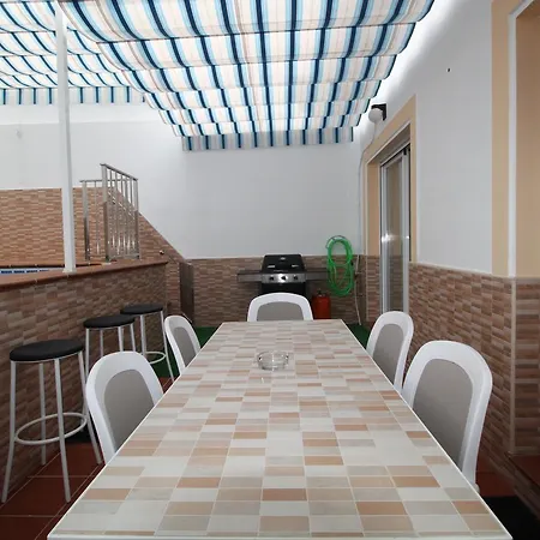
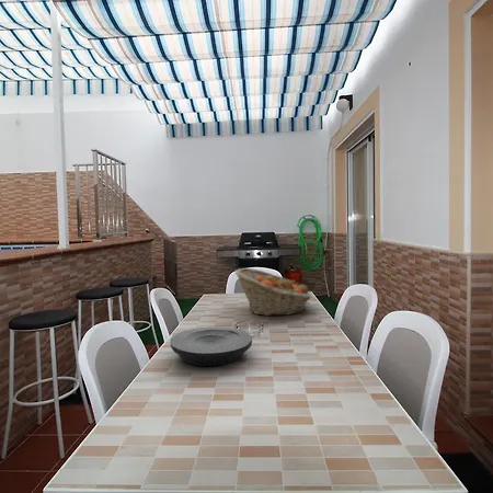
+ fruit basket [234,267,312,317]
+ plate [169,325,253,367]
